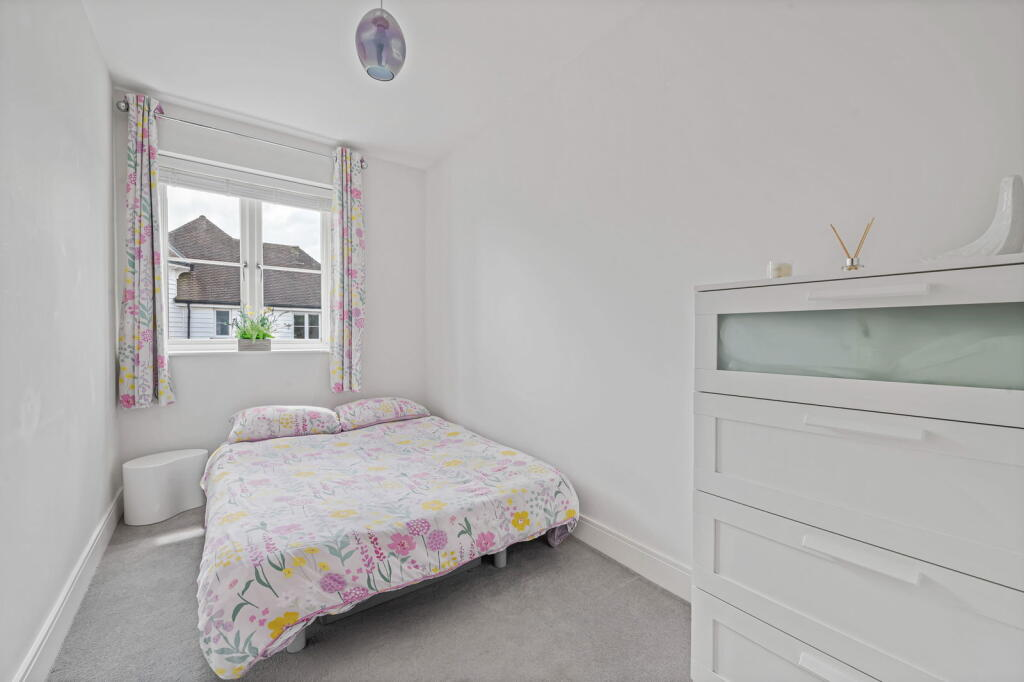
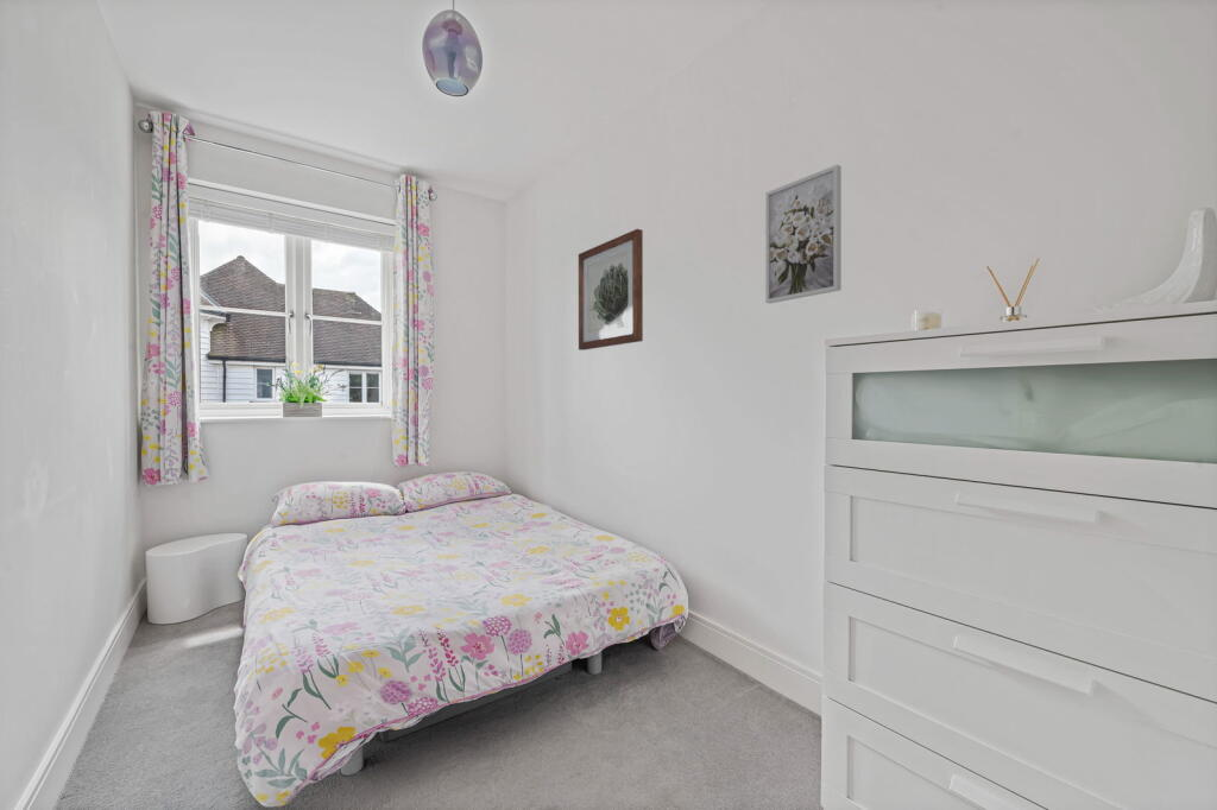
+ wall art [764,164,843,305]
+ wall art [578,228,644,352]
